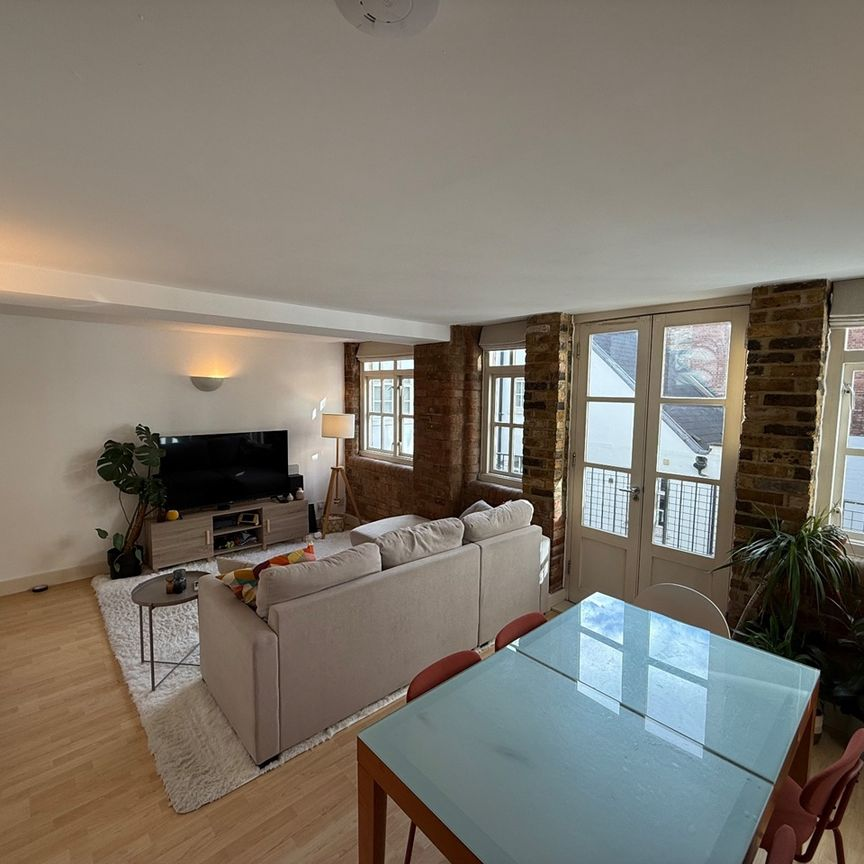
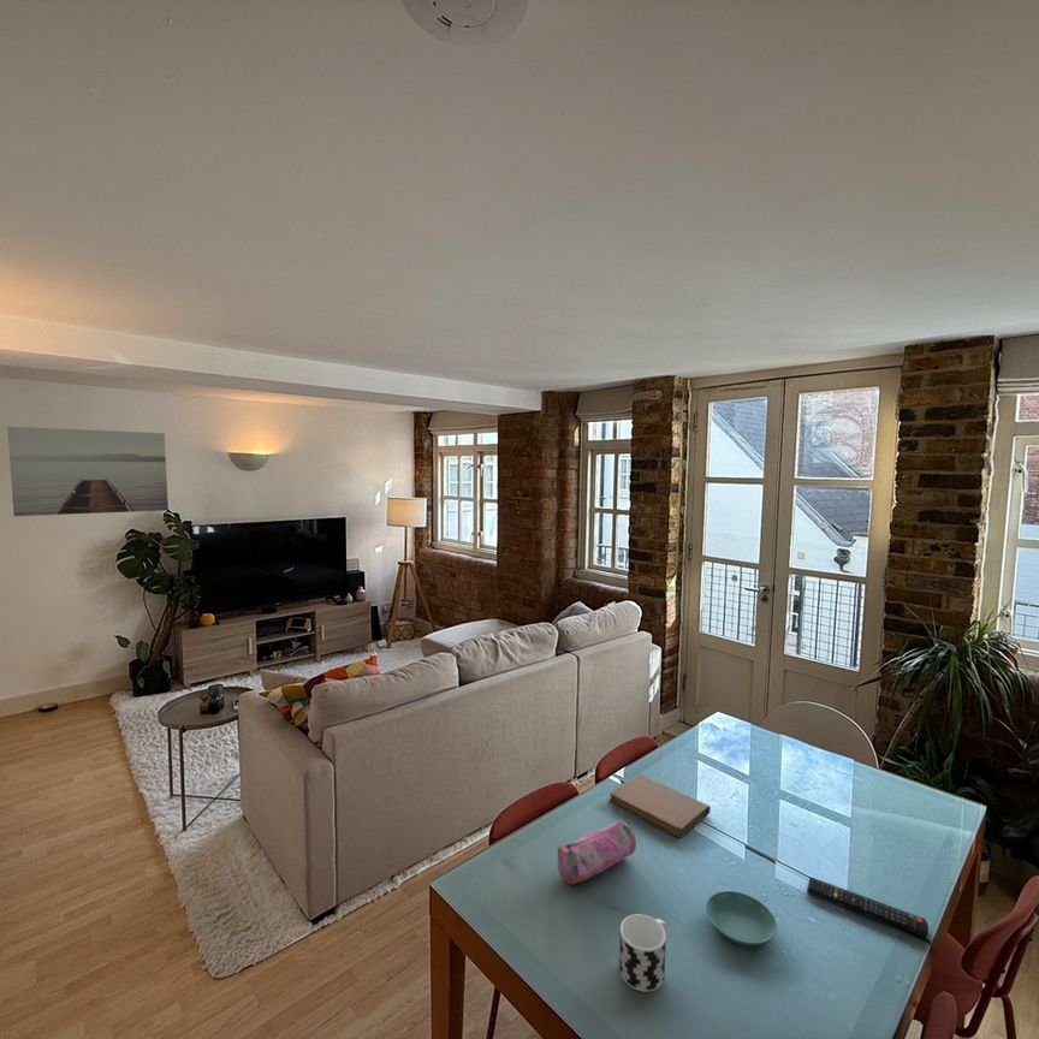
+ remote control [806,875,930,939]
+ cup [618,913,669,993]
+ wall art [6,426,170,517]
+ notebook [608,773,712,839]
+ pencil case [557,819,637,885]
+ saucer [705,890,778,948]
